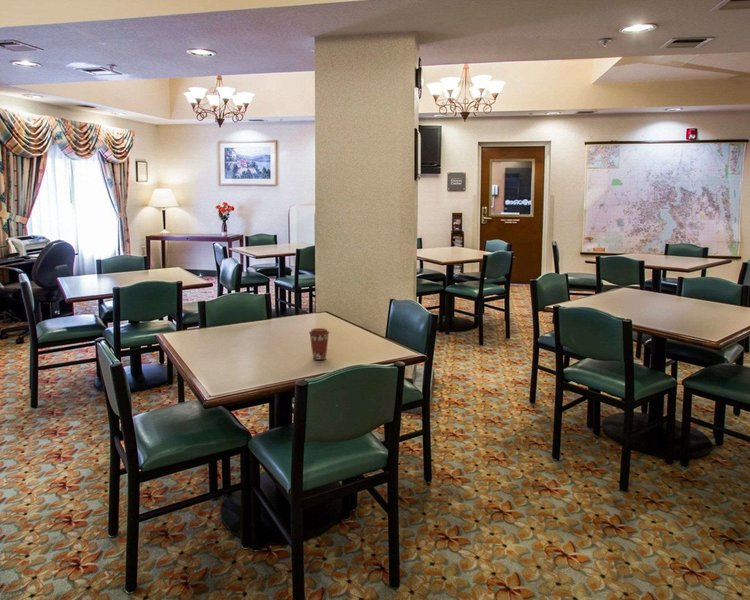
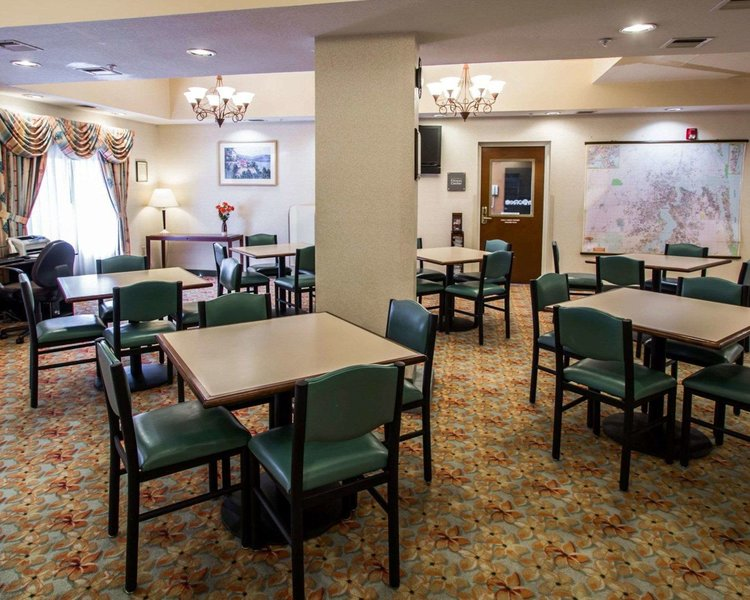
- coffee cup [308,327,330,361]
